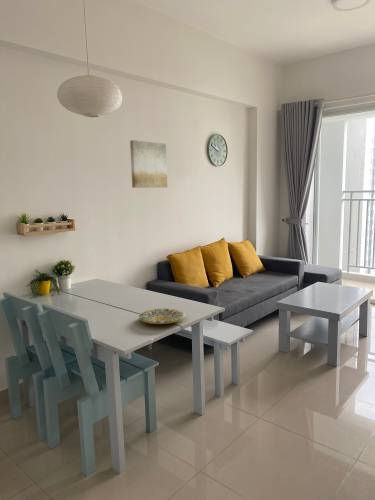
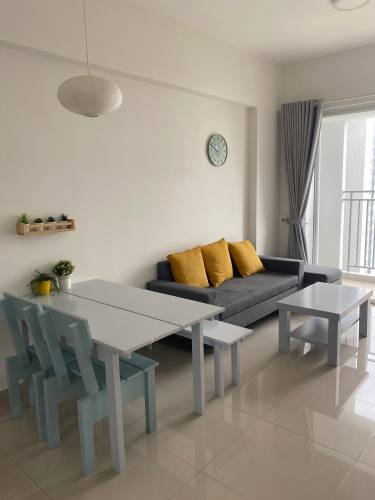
- wall art [129,139,168,189]
- plate [138,307,187,325]
